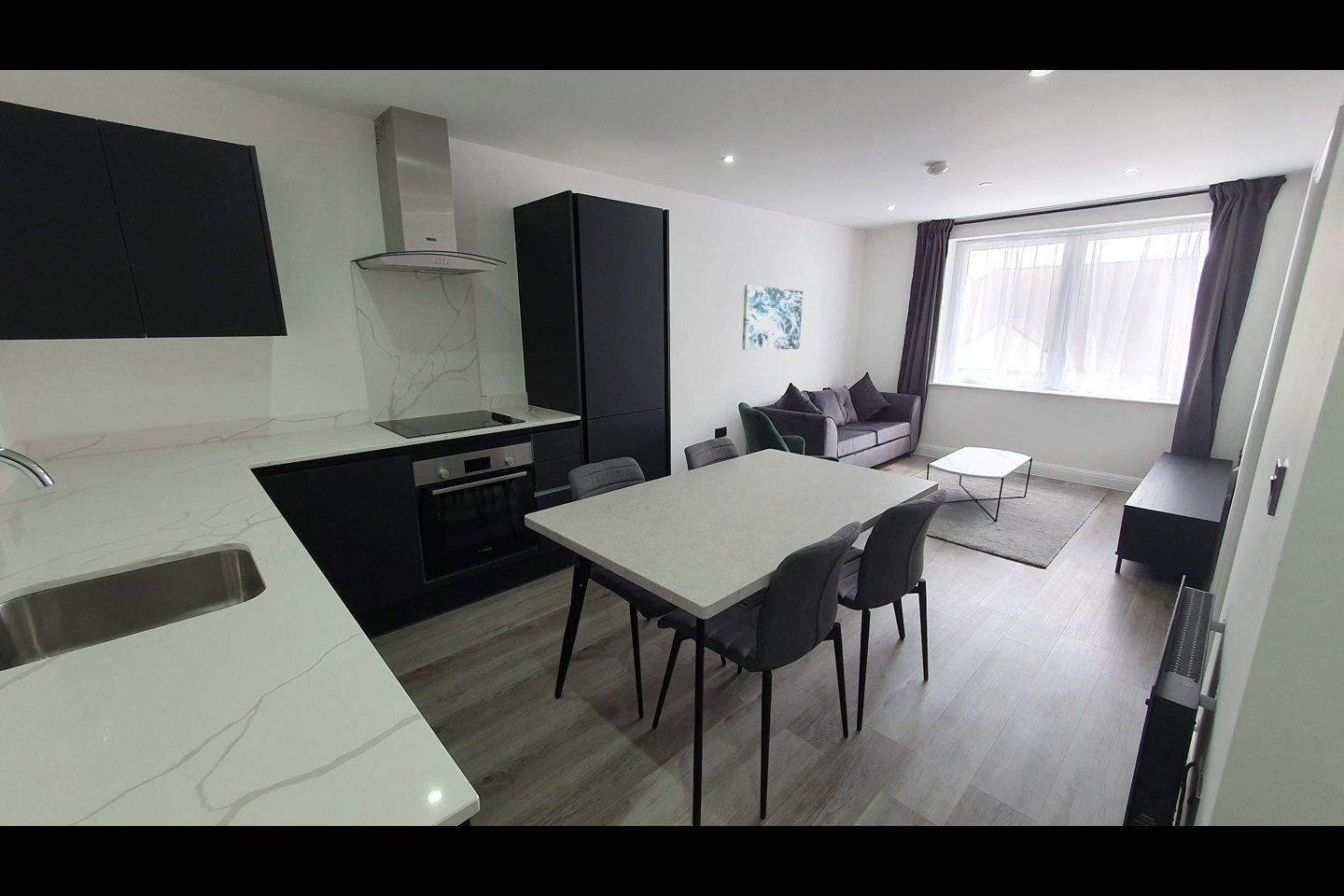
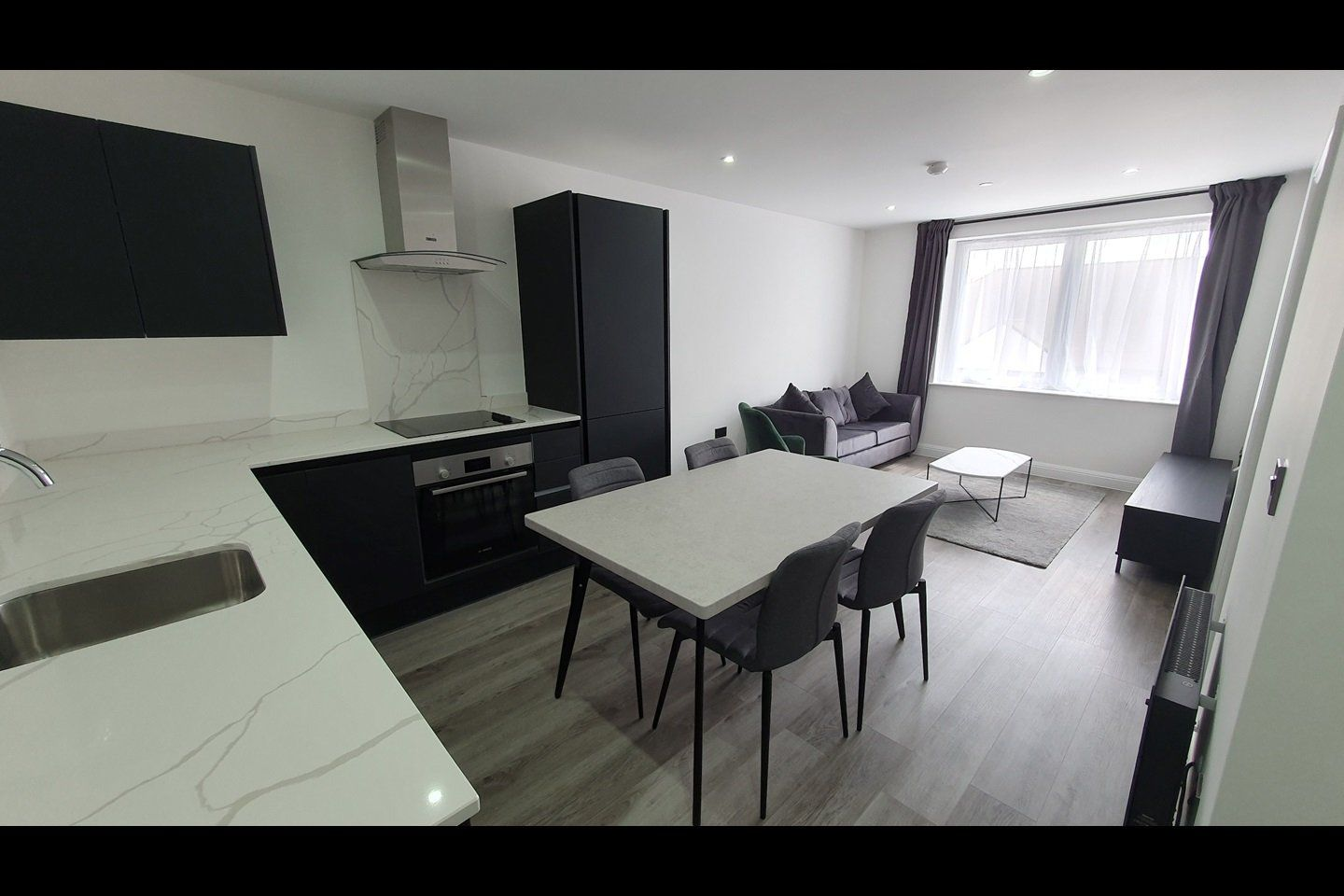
- wall art [741,284,804,351]
